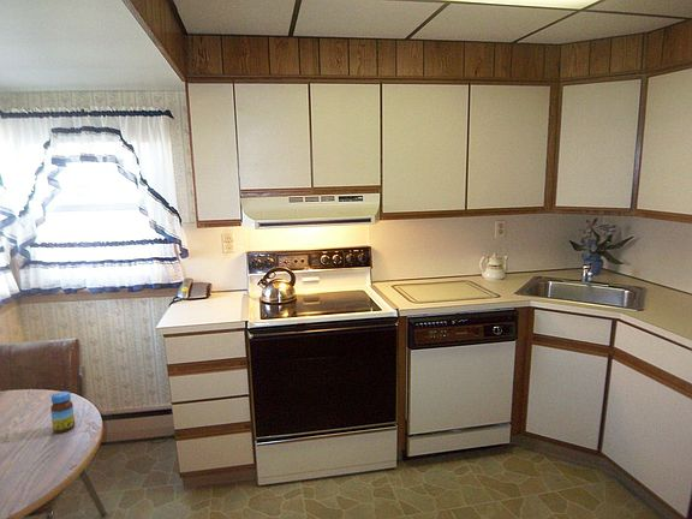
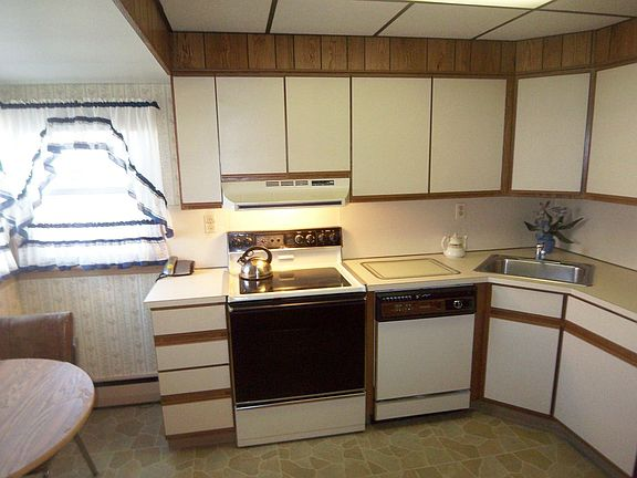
- jar [49,390,76,434]
